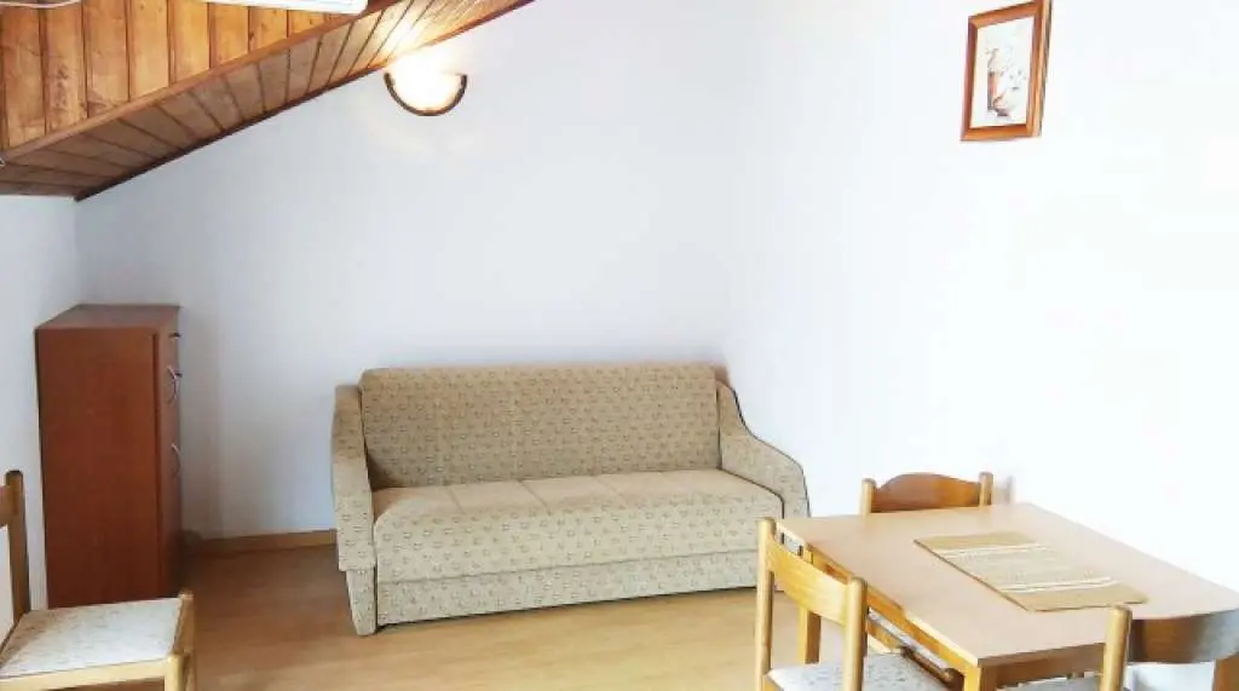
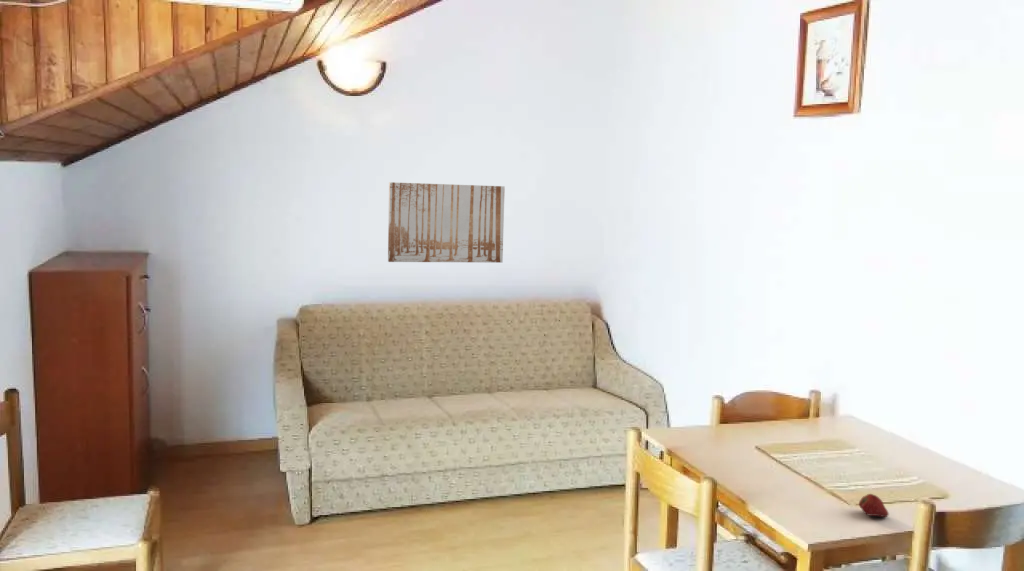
+ fruit [858,493,890,518]
+ wall art [387,181,506,264]
